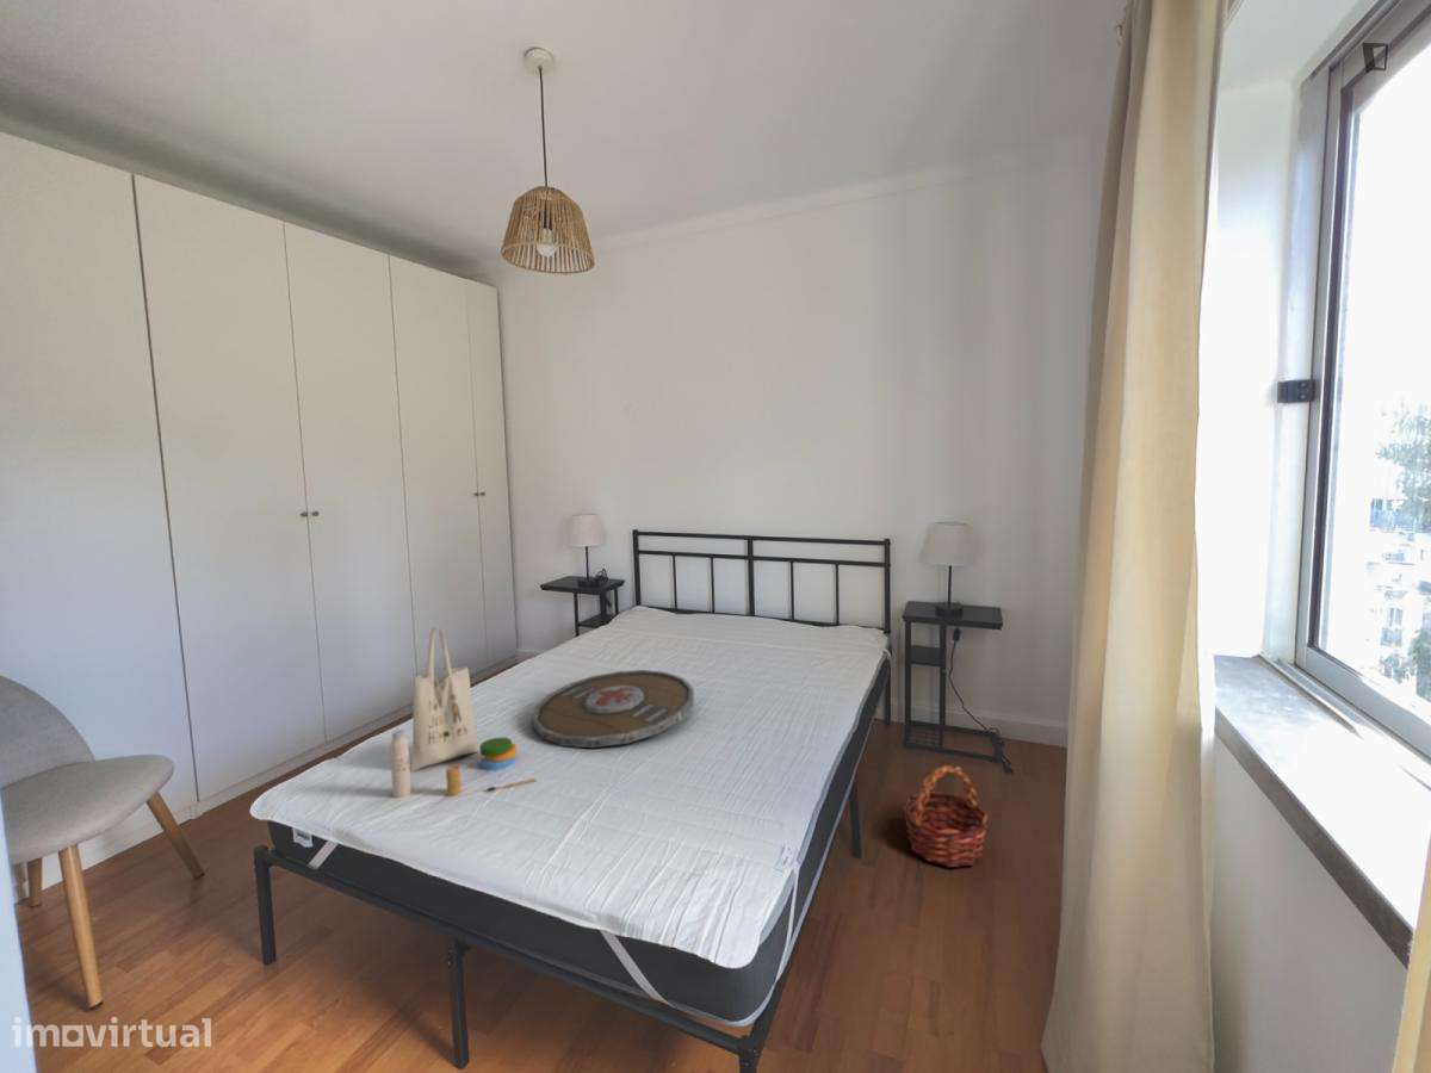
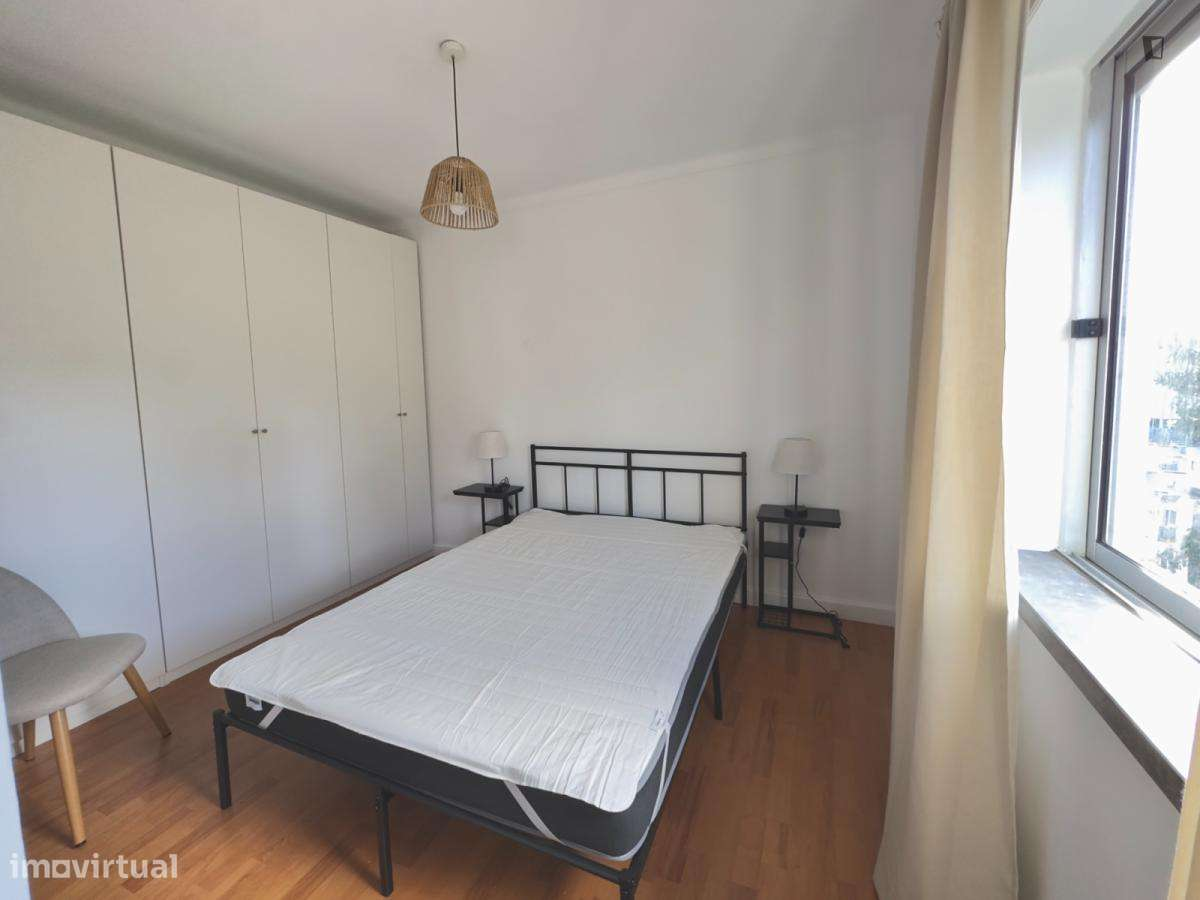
- basket [902,764,990,868]
- tote bag [389,625,538,799]
- serving tray [531,669,695,749]
